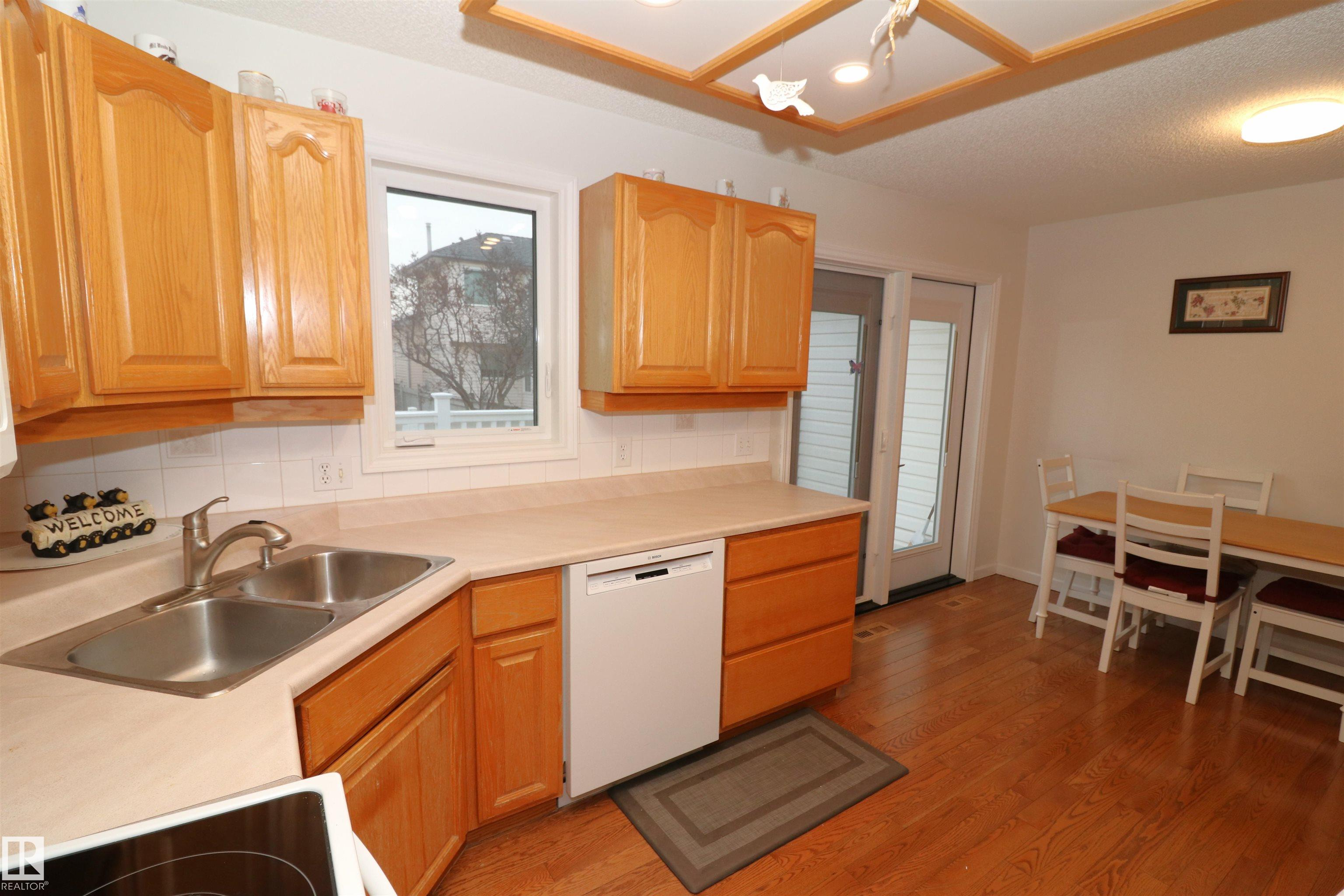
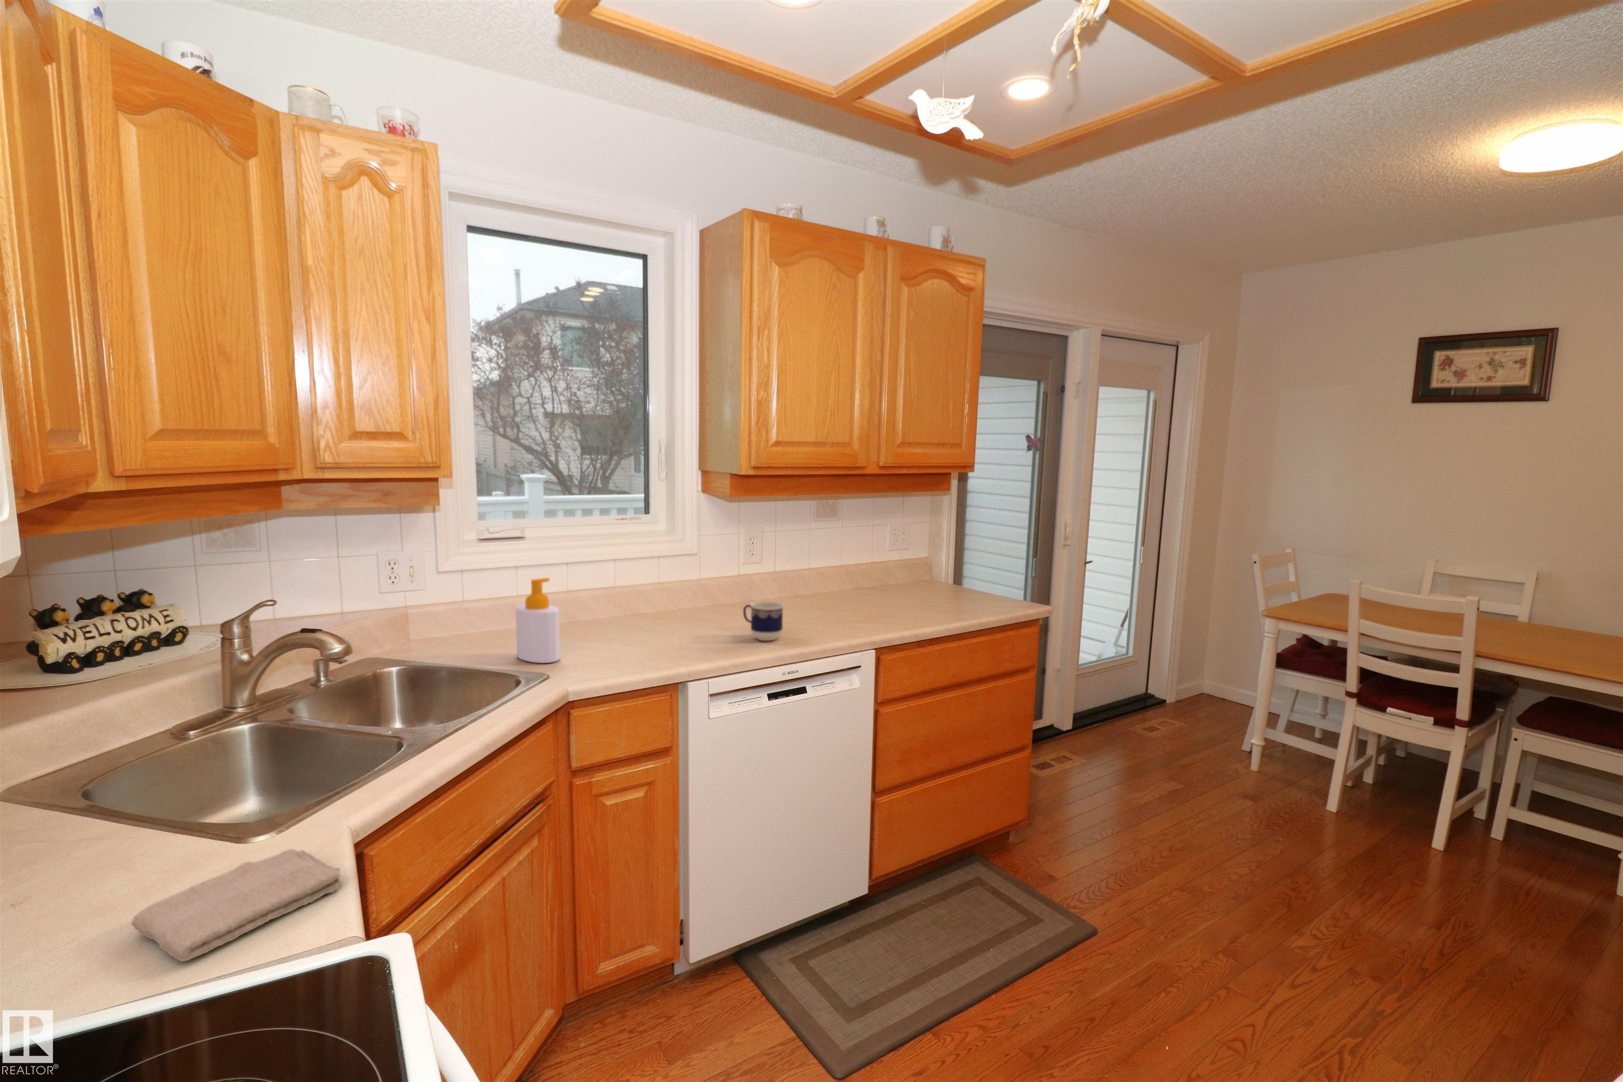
+ soap bottle [516,577,560,663]
+ washcloth [130,849,342,962]
+ cup [743,600,785,641]
